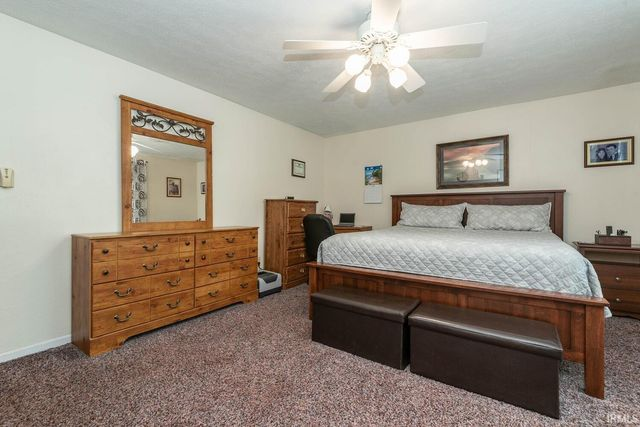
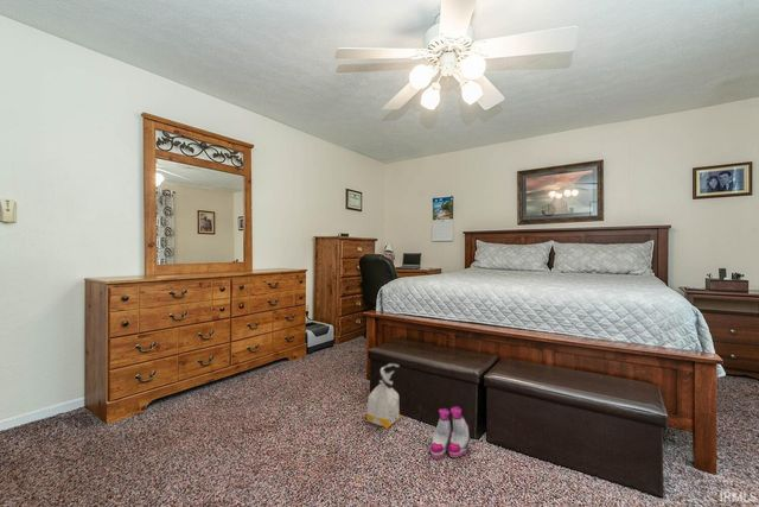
+ boots [428,405,471,460]
+ bag [364,362,402,430]
